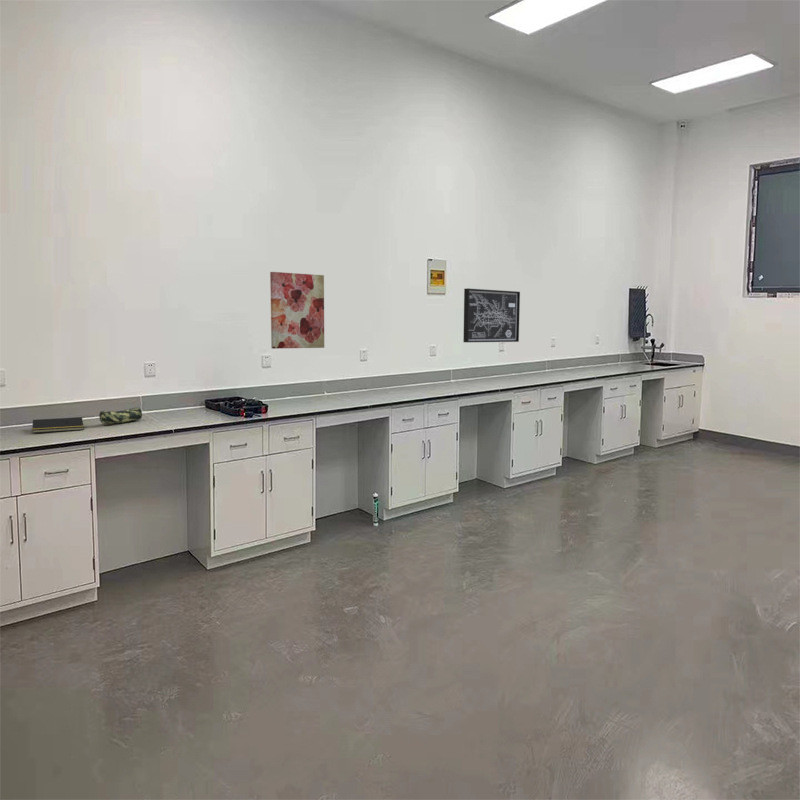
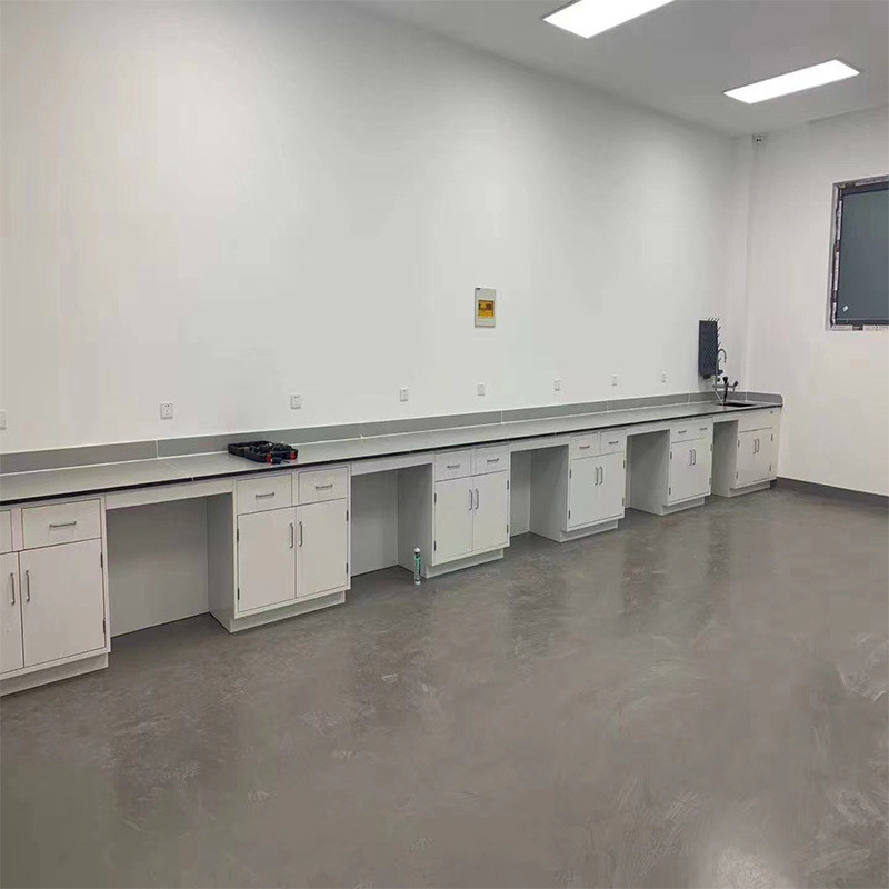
- wall art [269,271,325,350]
- pencil case [98,406,143,425]
- notepad [31,416,85,434]
- wall art [462,288,521,343]
